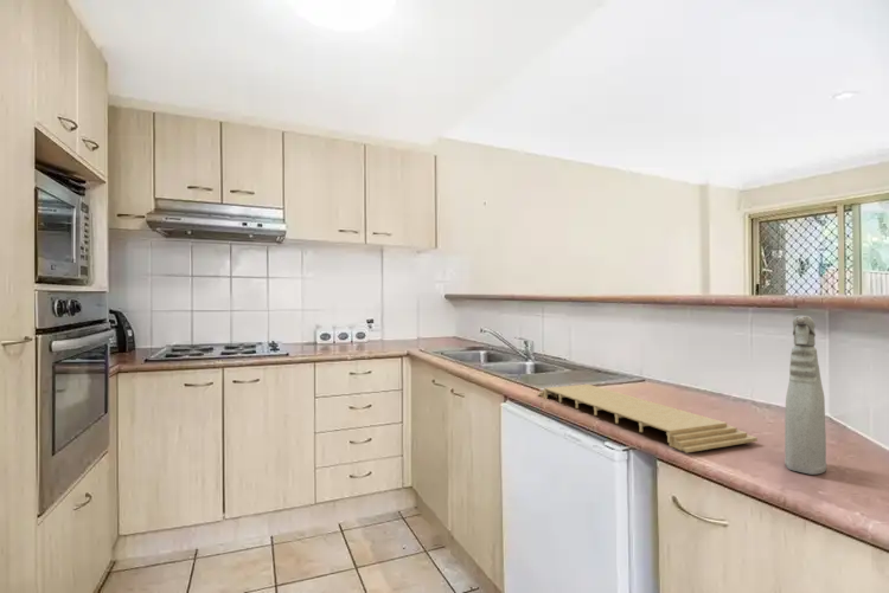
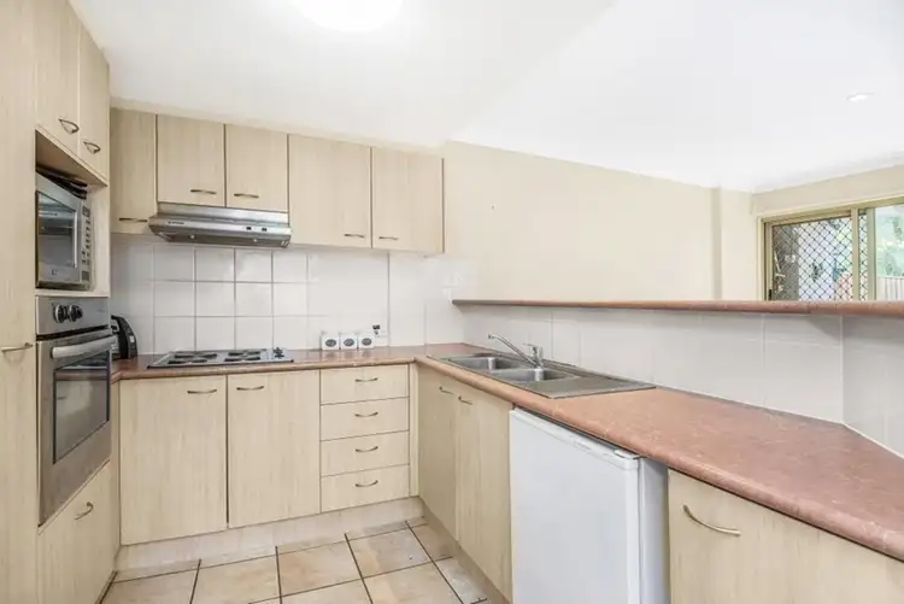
- spray bottle [784,315,827,476]
- cutting board [537,383,759,453]
